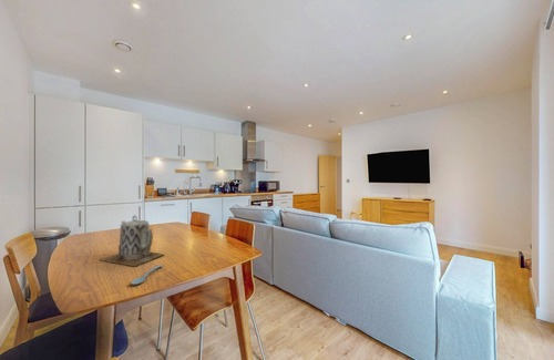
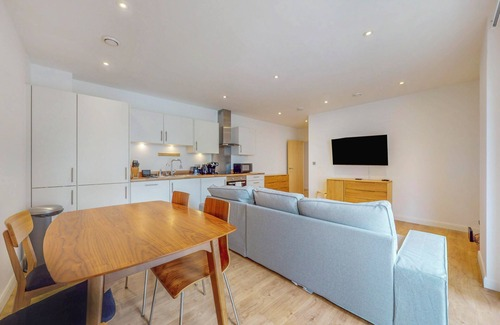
- spoon [130,264,163,286]
- teapot [99,214,165,267]
